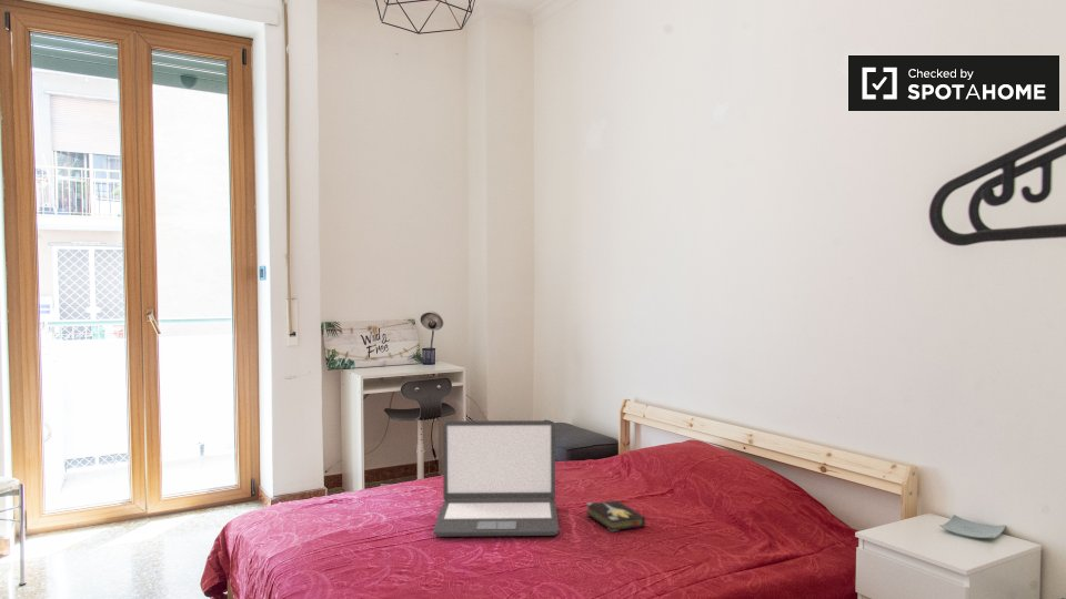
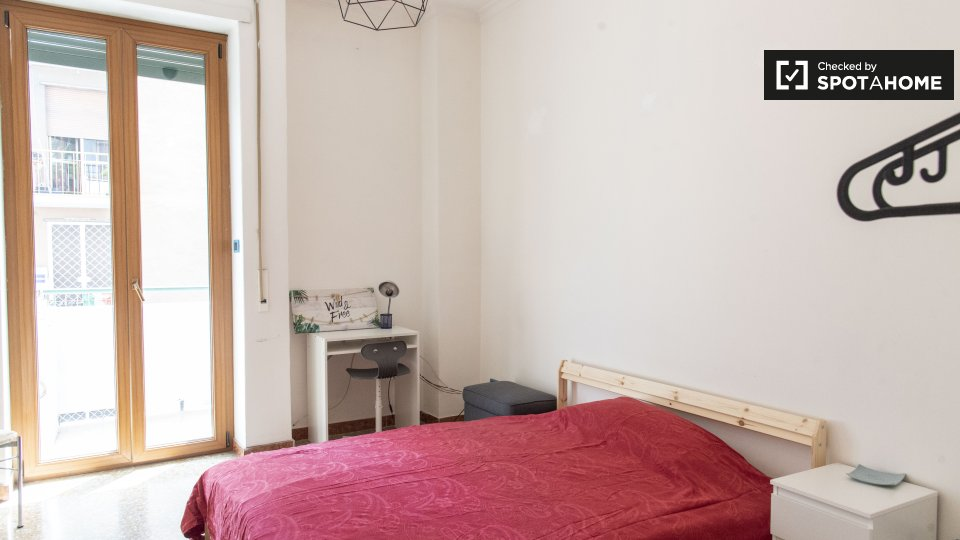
- laptop [432,419,561,538]
- hardback book [585,499,646,532]
